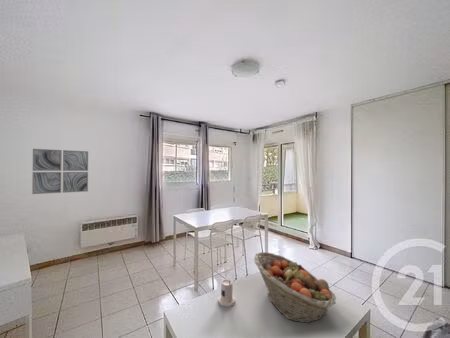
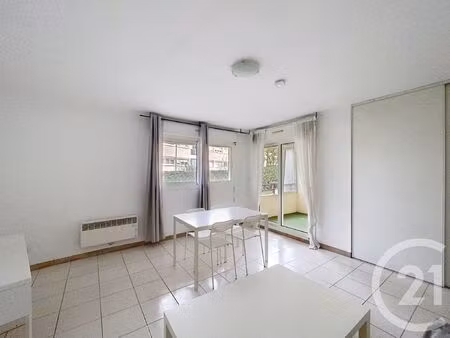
- fruit basket [253,251,337,324]
- wall art [31,148,89,195]
- candle [217,278,236,308]
